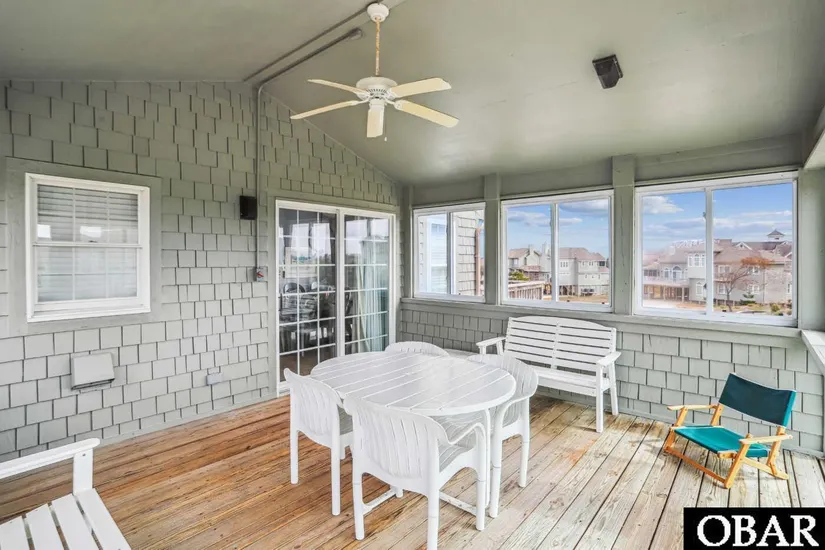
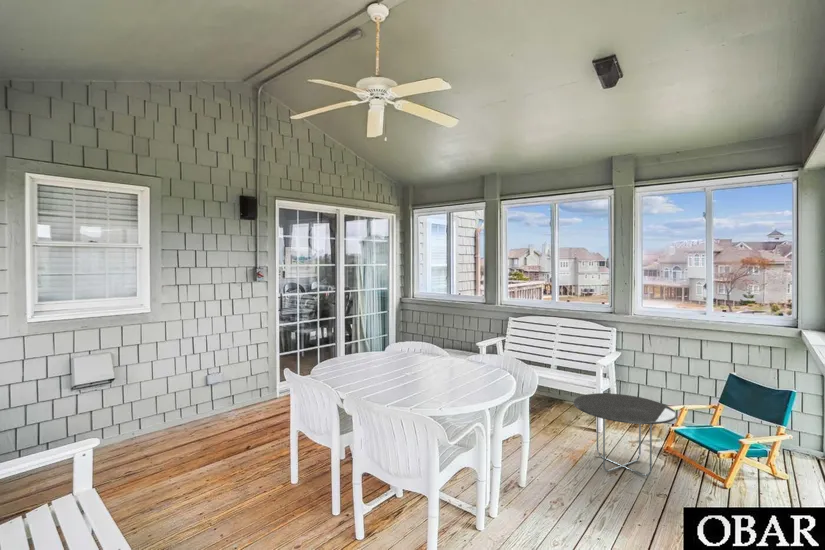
+ side table [572,392,678,477]
